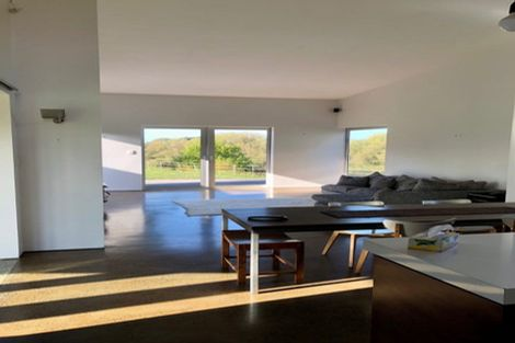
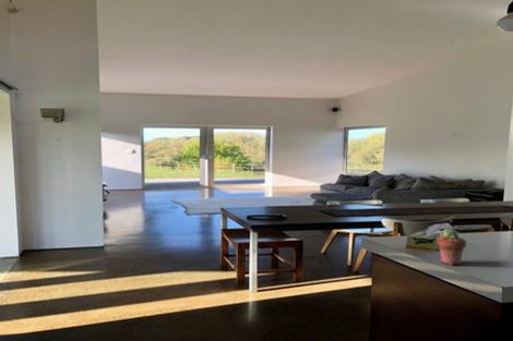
+ potted succulent [436,227,467,266]
